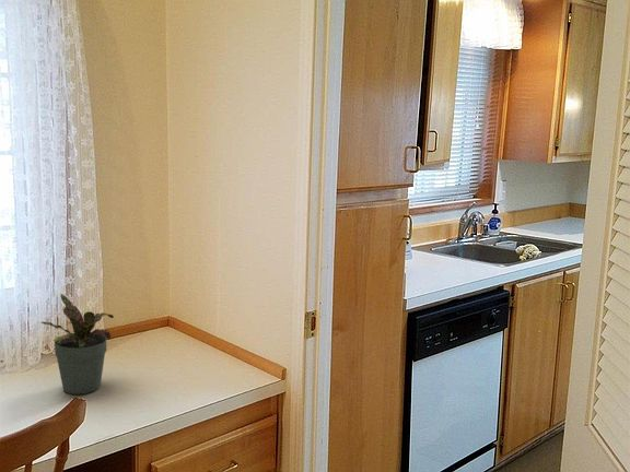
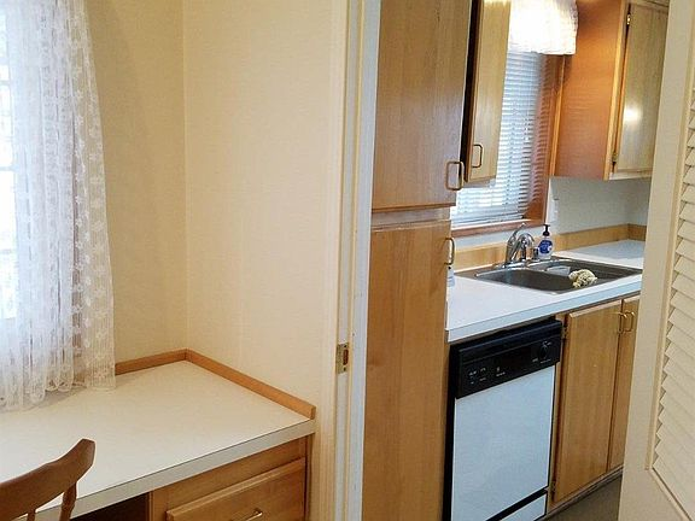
- potted plant [40,293,115,396]
